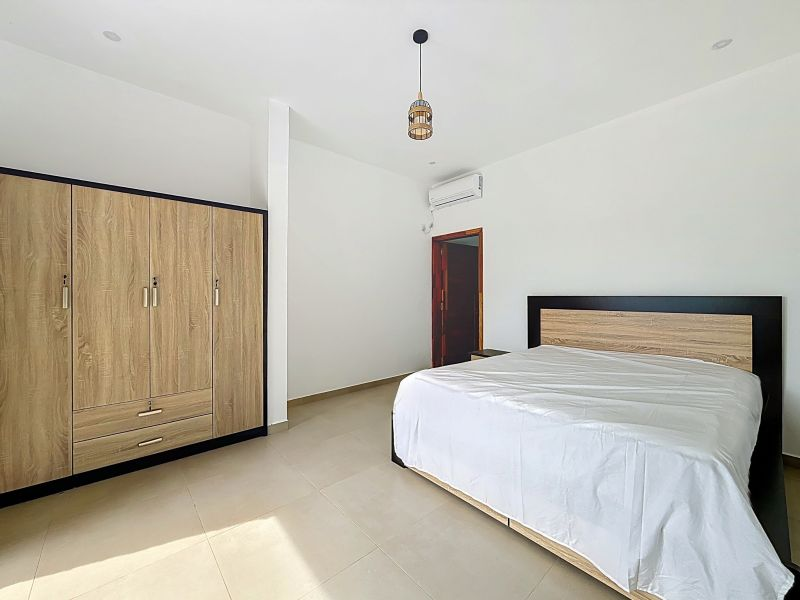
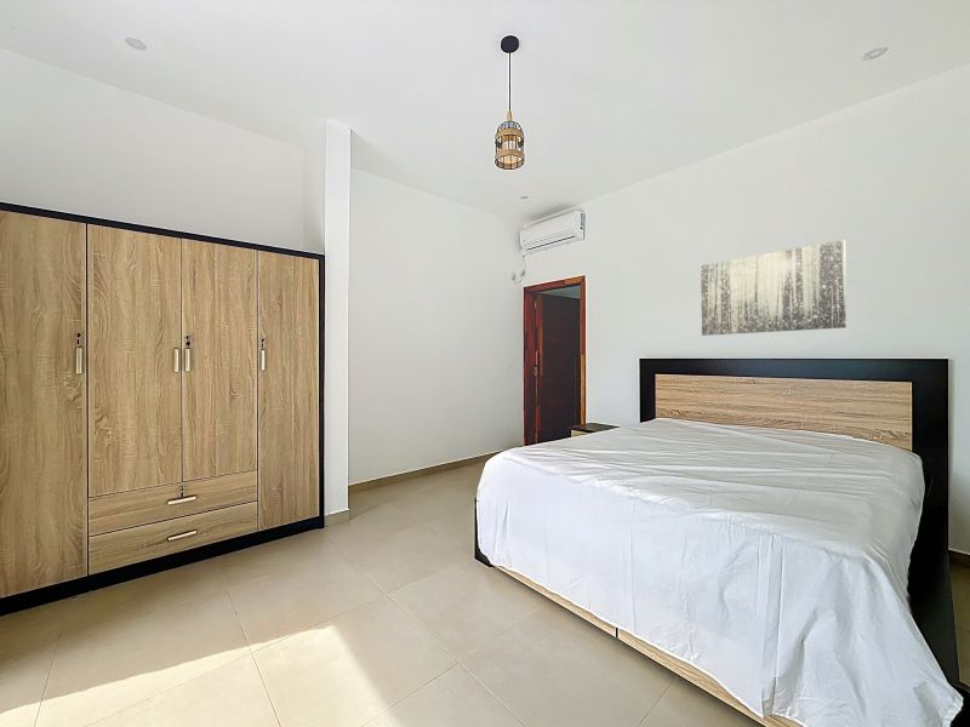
+ wall art [700,239,848,337]
